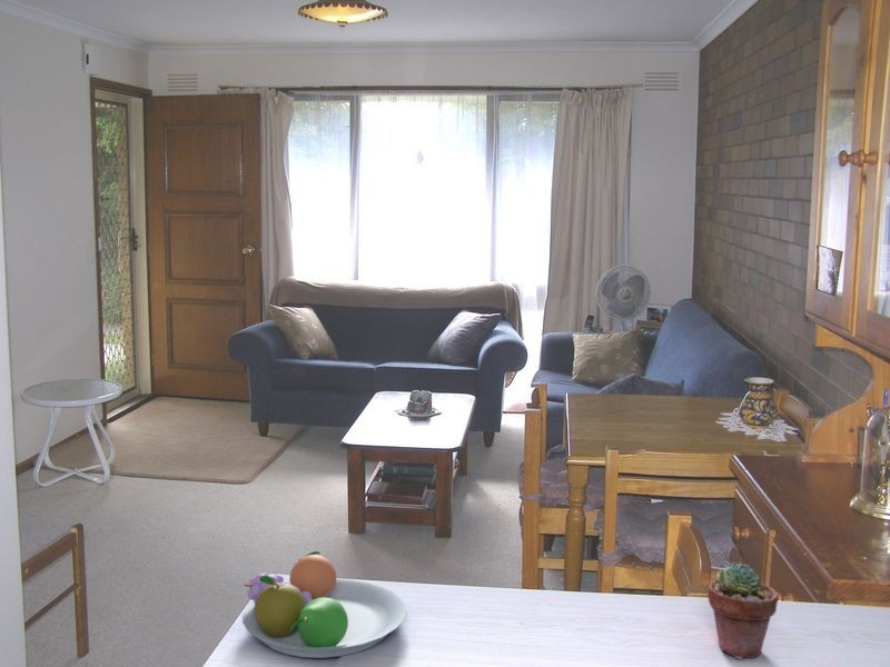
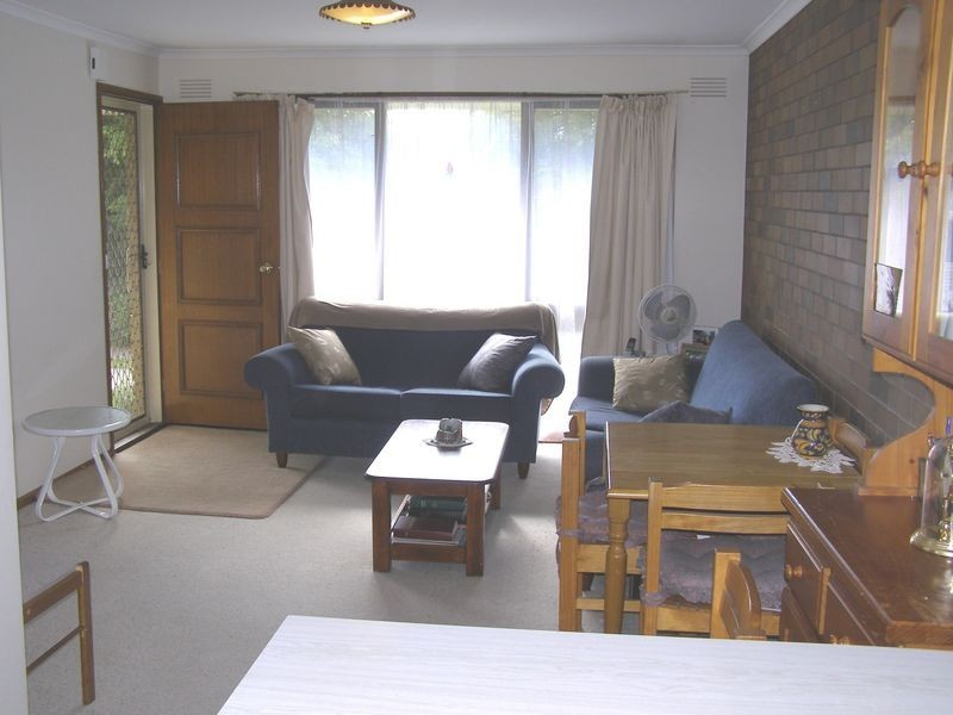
- potted succulent [706,561,779,660]
- fruit bowl [241,550,407,659]
